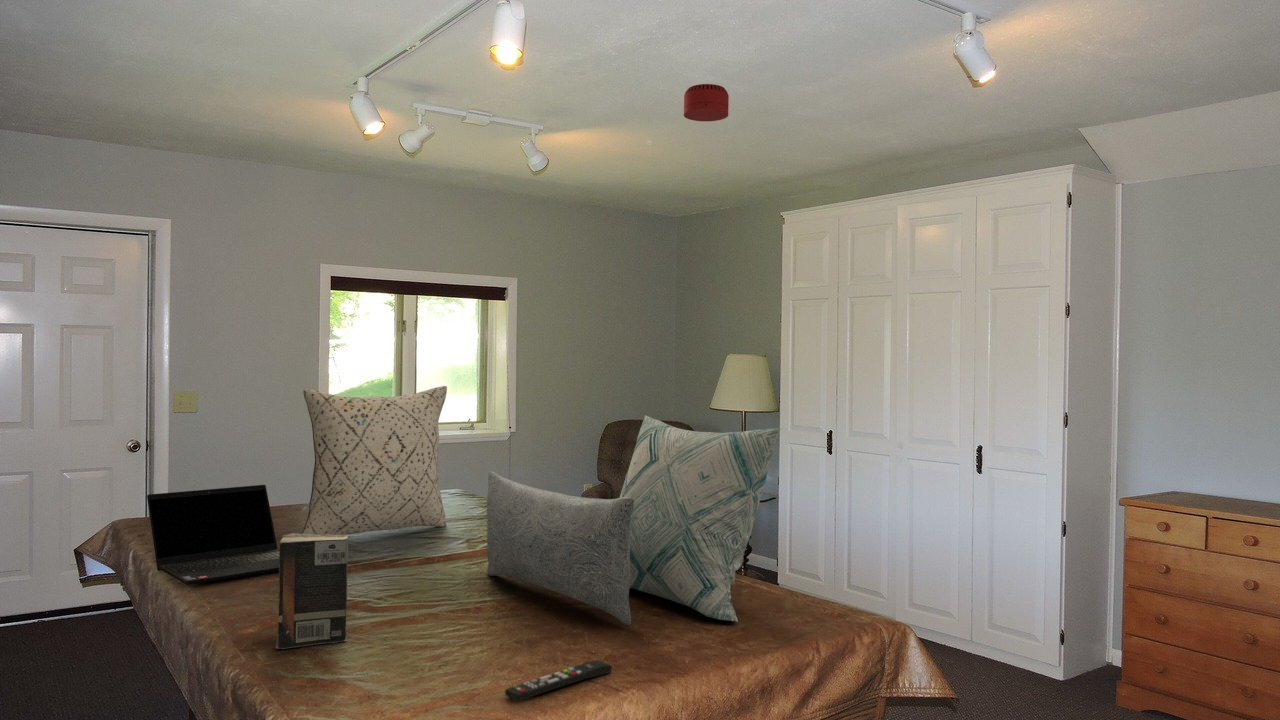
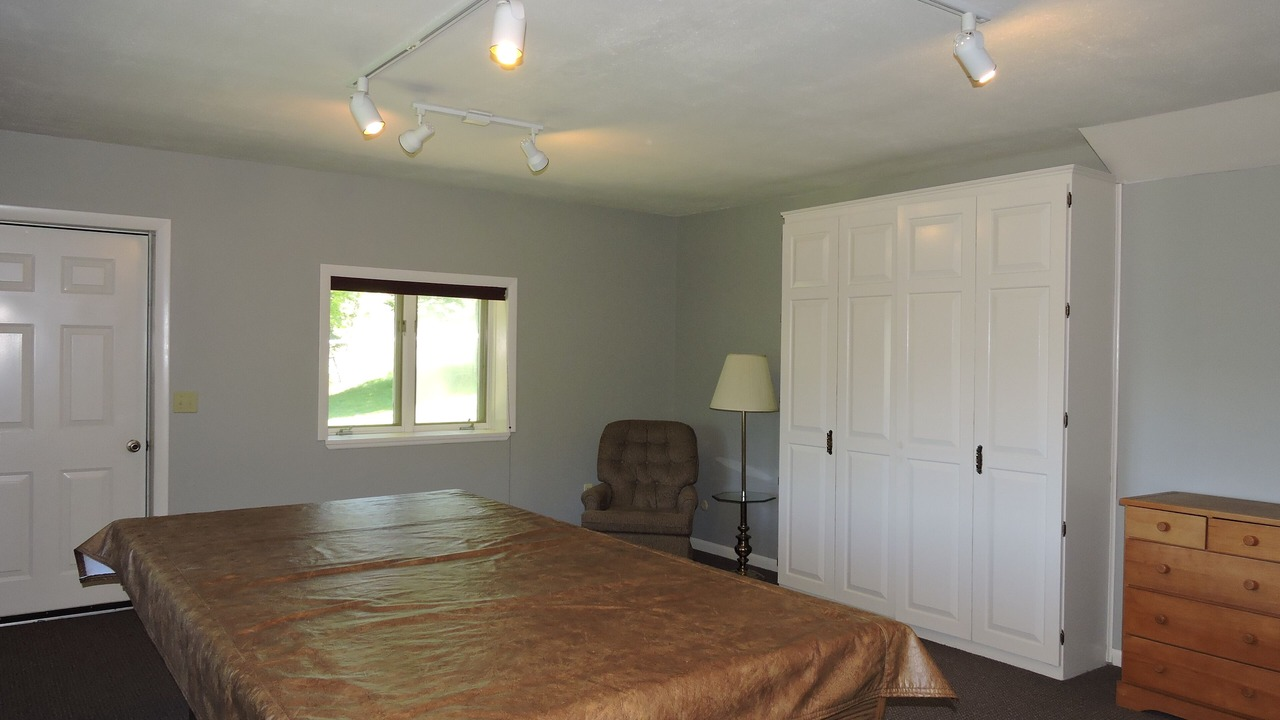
- pillow [301,385,448,536]
- smoke detector [683,83,730,122]
- pillow [486,470,634,626]
- remote control [504,659,613,703]
- laptop computer [146,484,279,586]
- decorative pillow [619,414,782,623]
- book [275,532,349,650]
